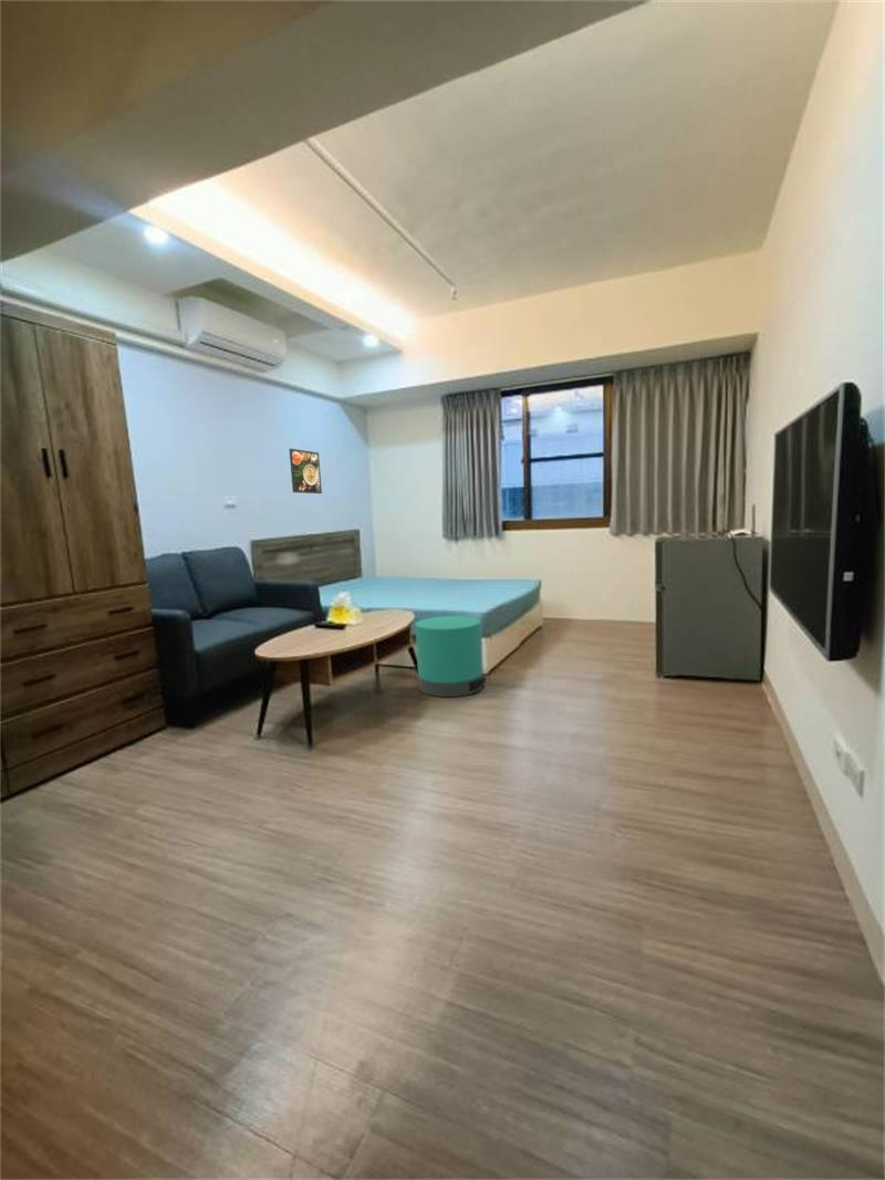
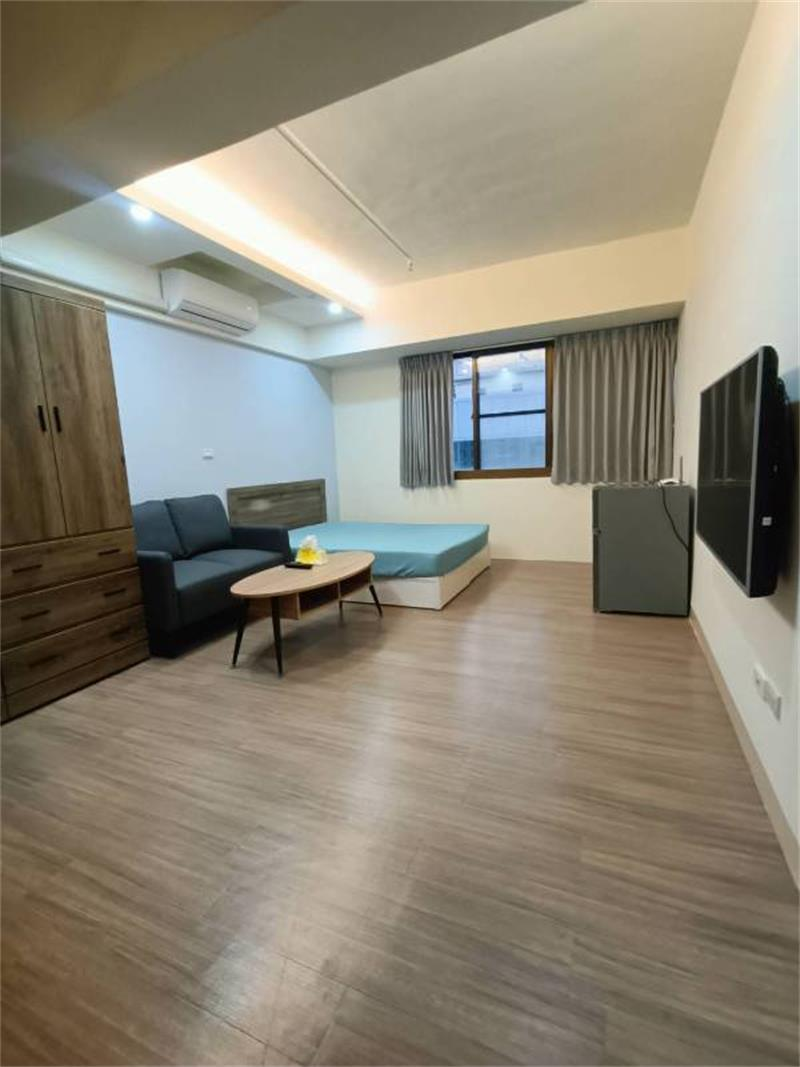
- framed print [288,448,323,494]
- trash can [414,615,487,698]
